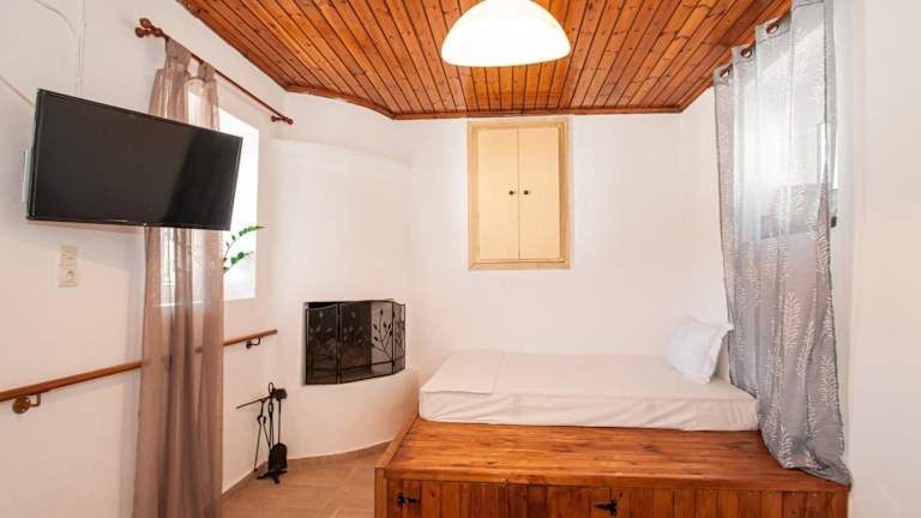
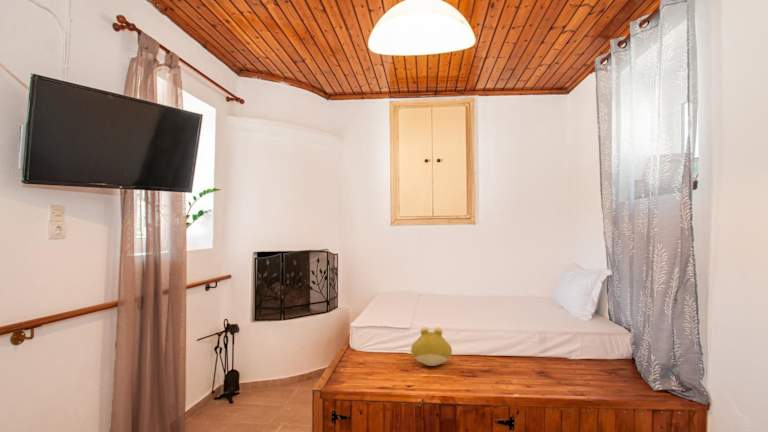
+ plush toy [410,326,453,367]
